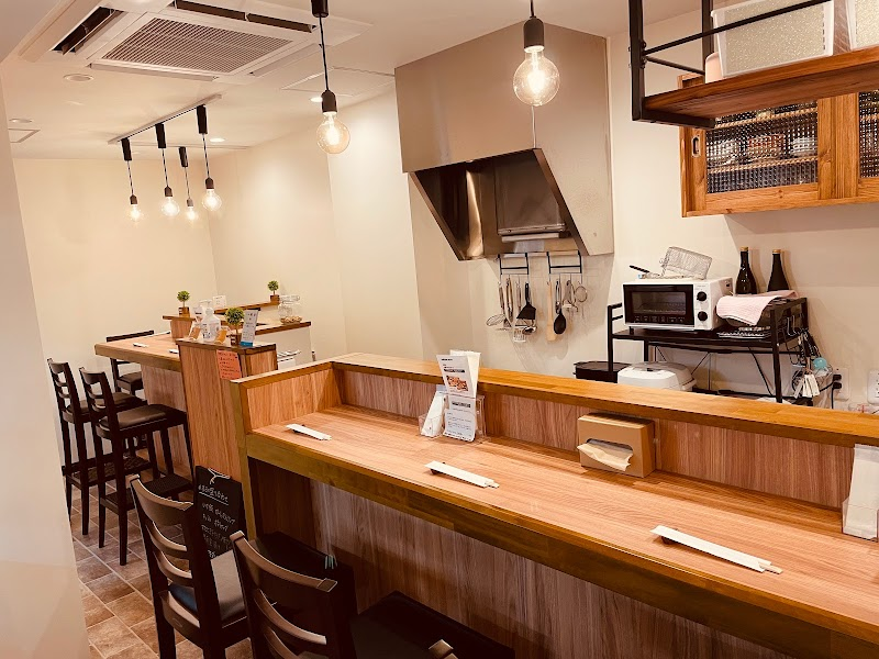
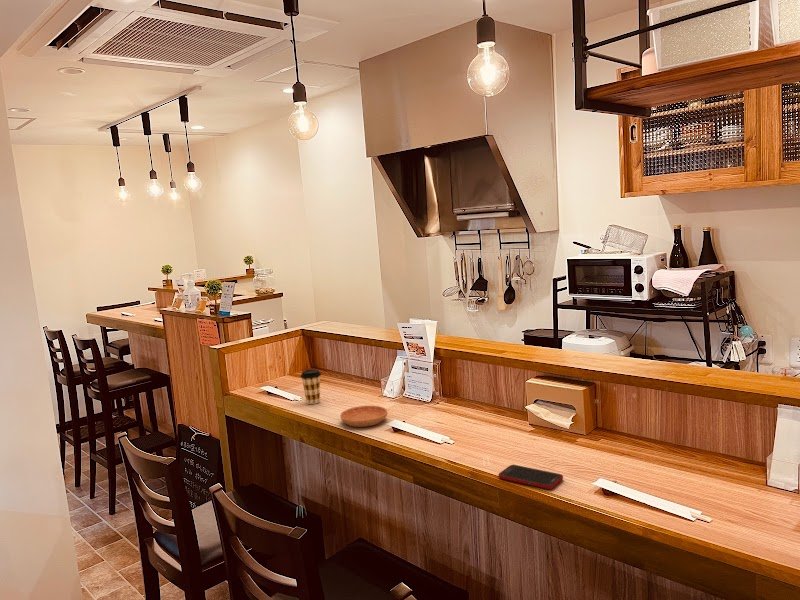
+ saucer [339,405,388,428]
+ cell phone [497,464,564,490]
+ coffee cup [300,368,322,405]
